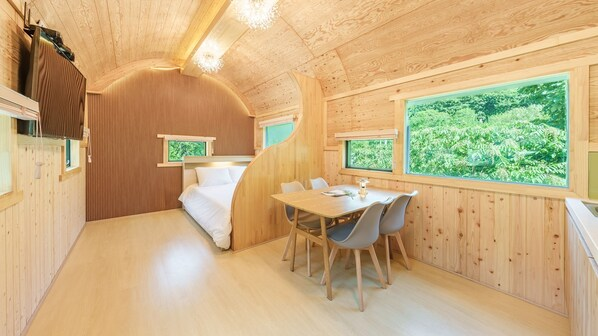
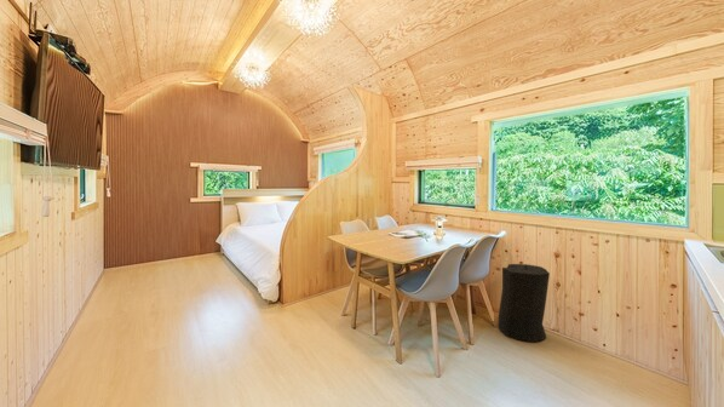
+ trash can [498,263,551,343]
